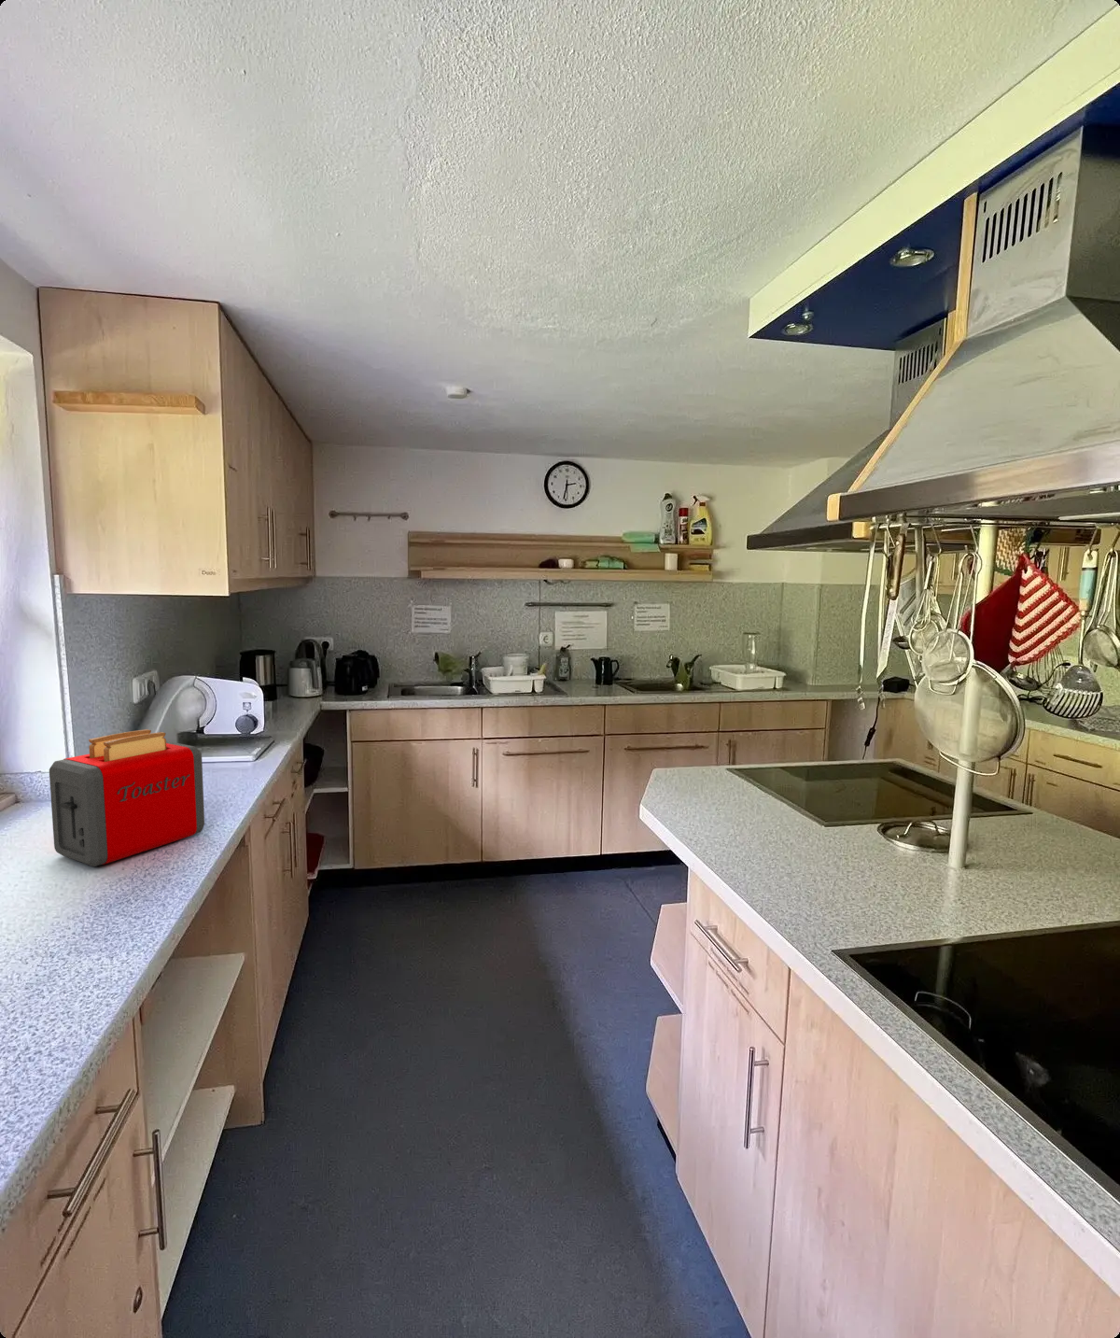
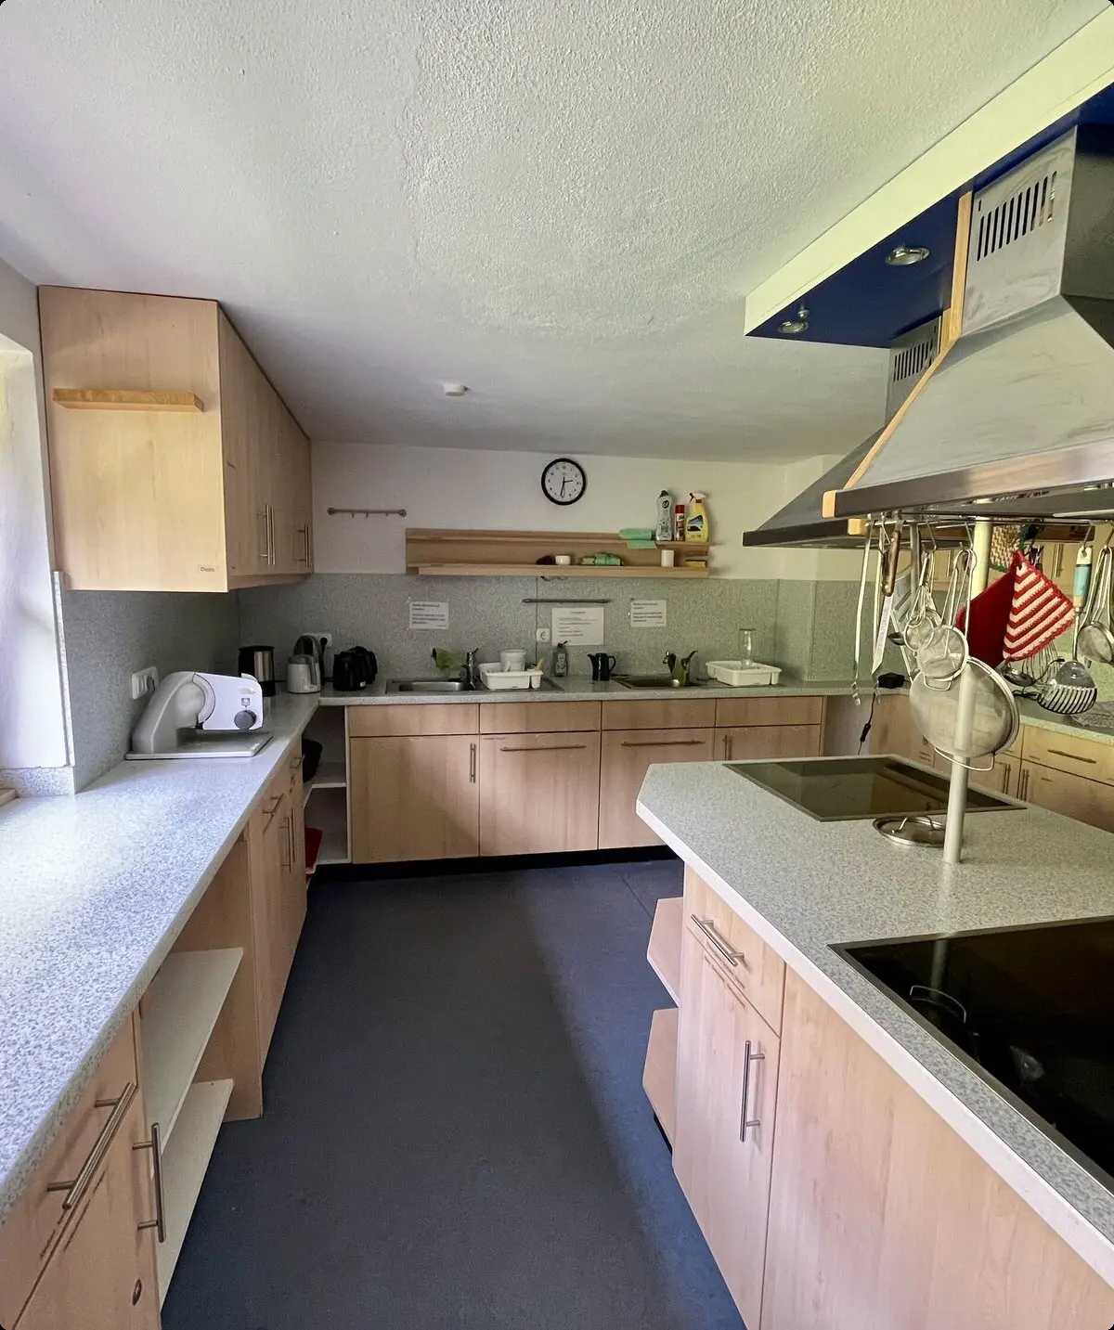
- toaster [49,728,206,868]
